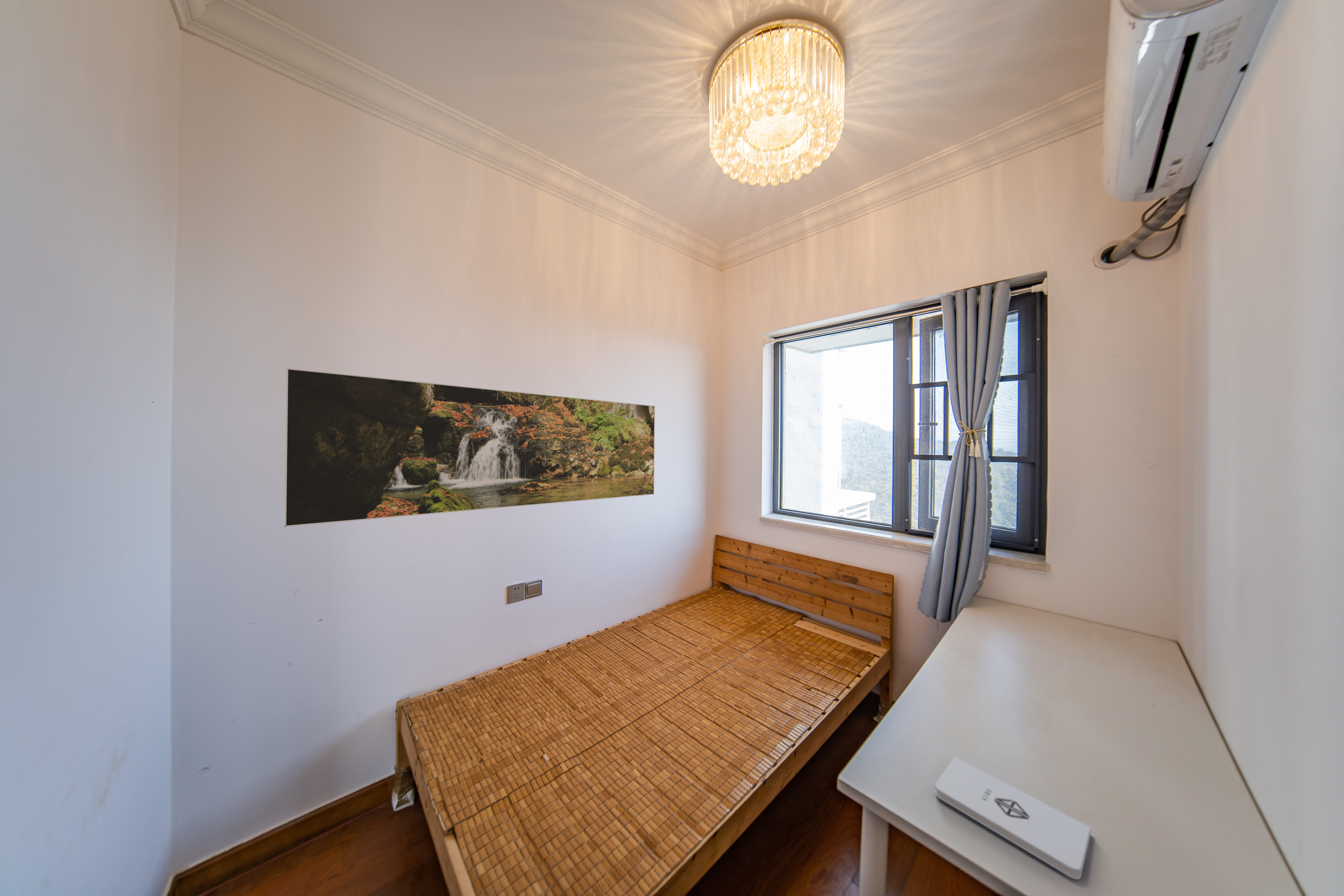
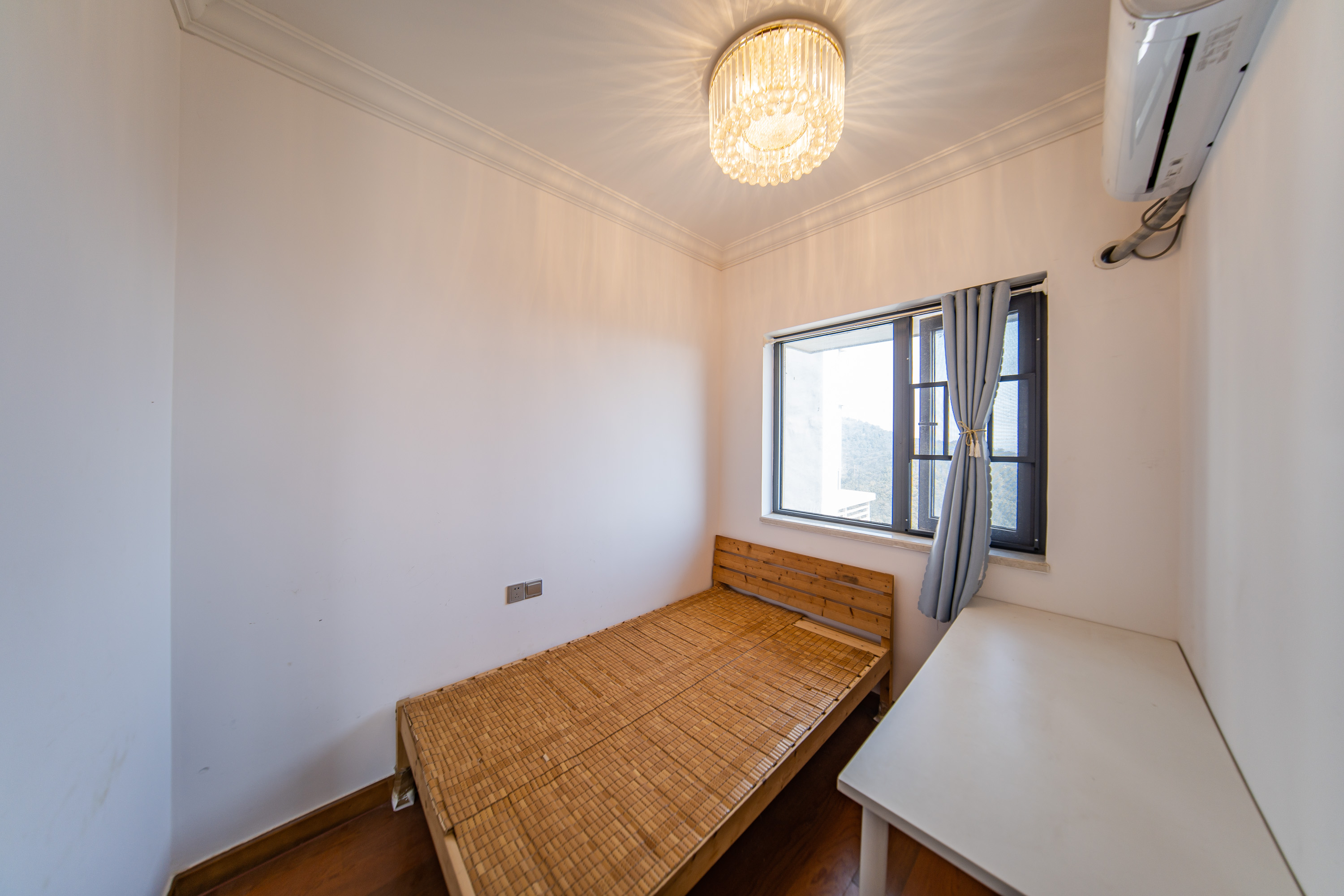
- notepad [935,757,1091,880]
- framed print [284,367,655,527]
